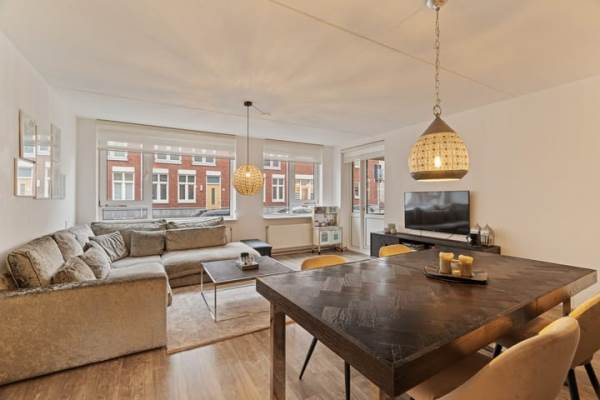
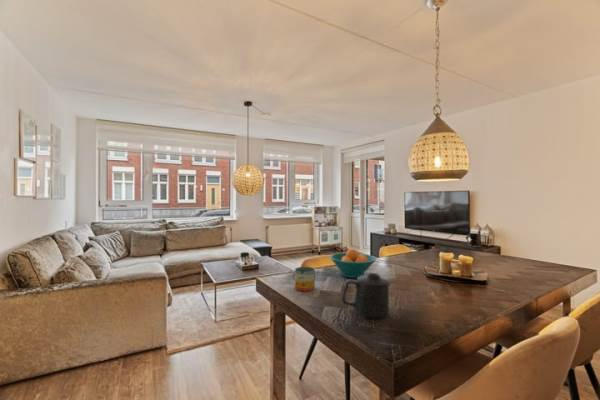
+ mug [341,272,391,319]
+ fruit bowl [329,248,377,279]
+ mug [291,266,316,292]
